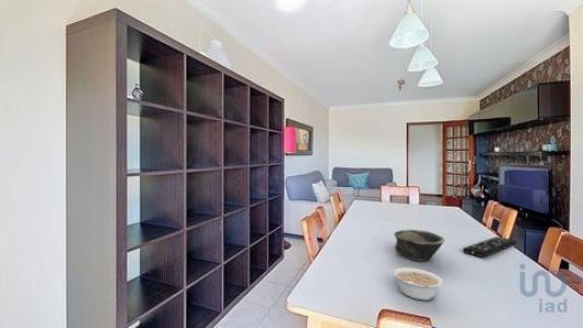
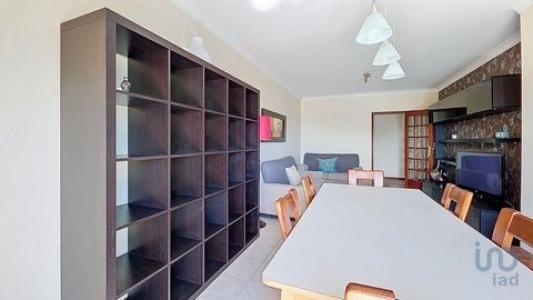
- bowl [394,229,446,262]
- legume [392,267,444,301]
- remote control [462,235,517,258]
